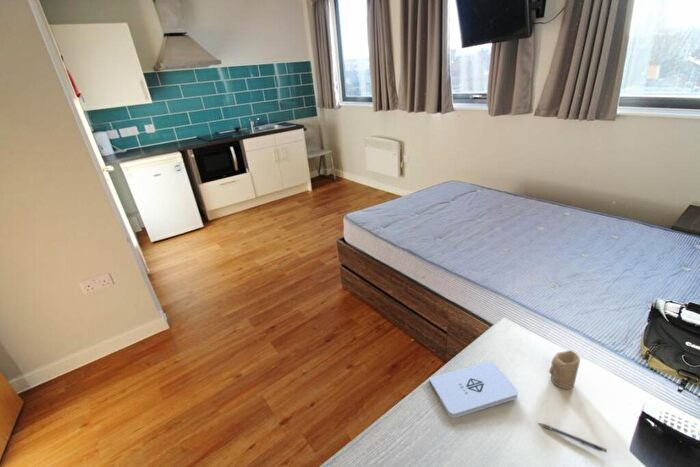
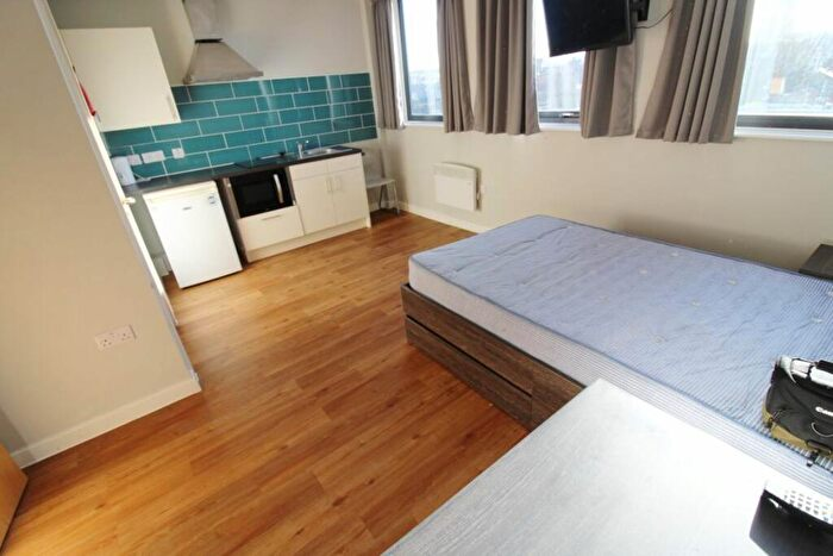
- notepad [428,359,519,419]
- pen [539,423,608,454]
- candle [548,350,581,390]
